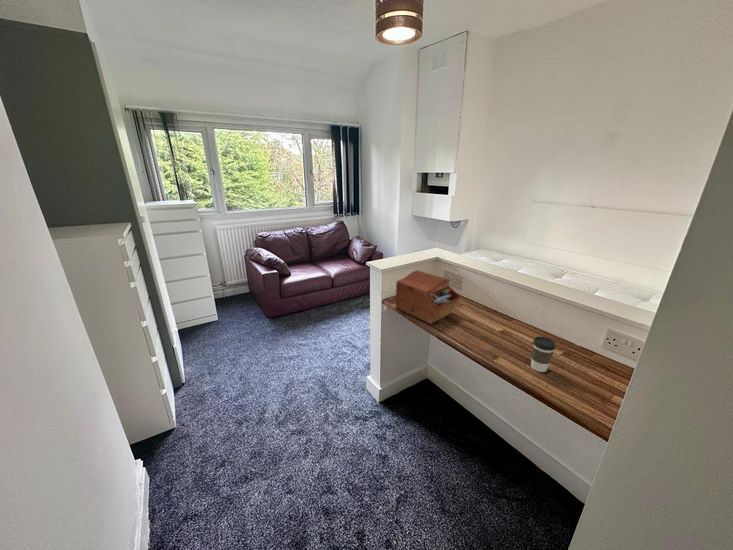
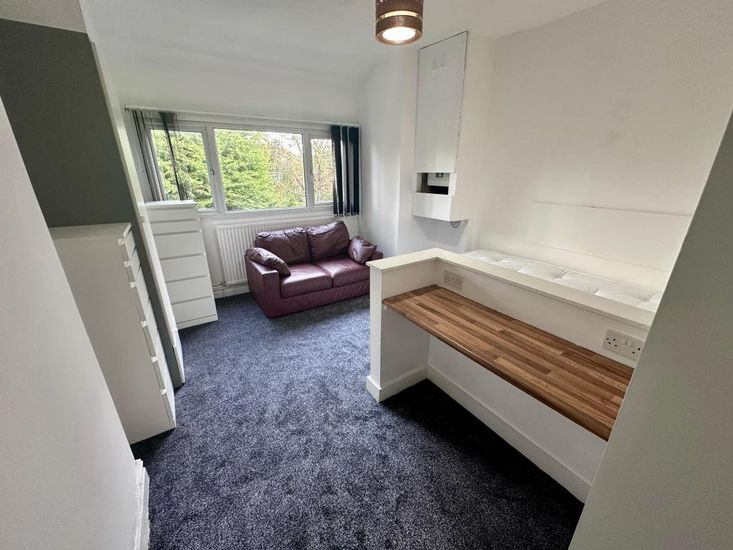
- coffee cup [530,336,556,373]
- sewing box [395,269,461,325]
